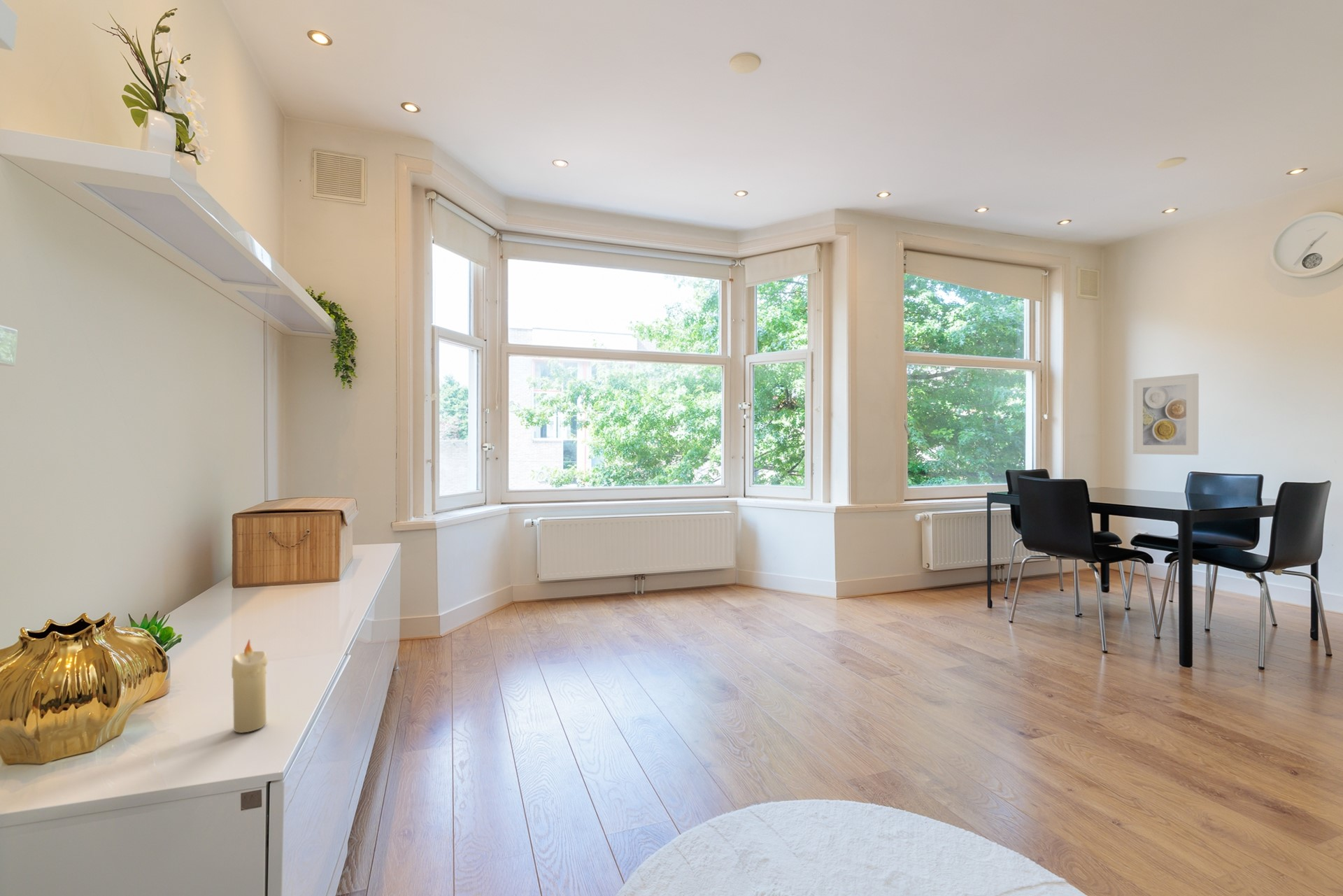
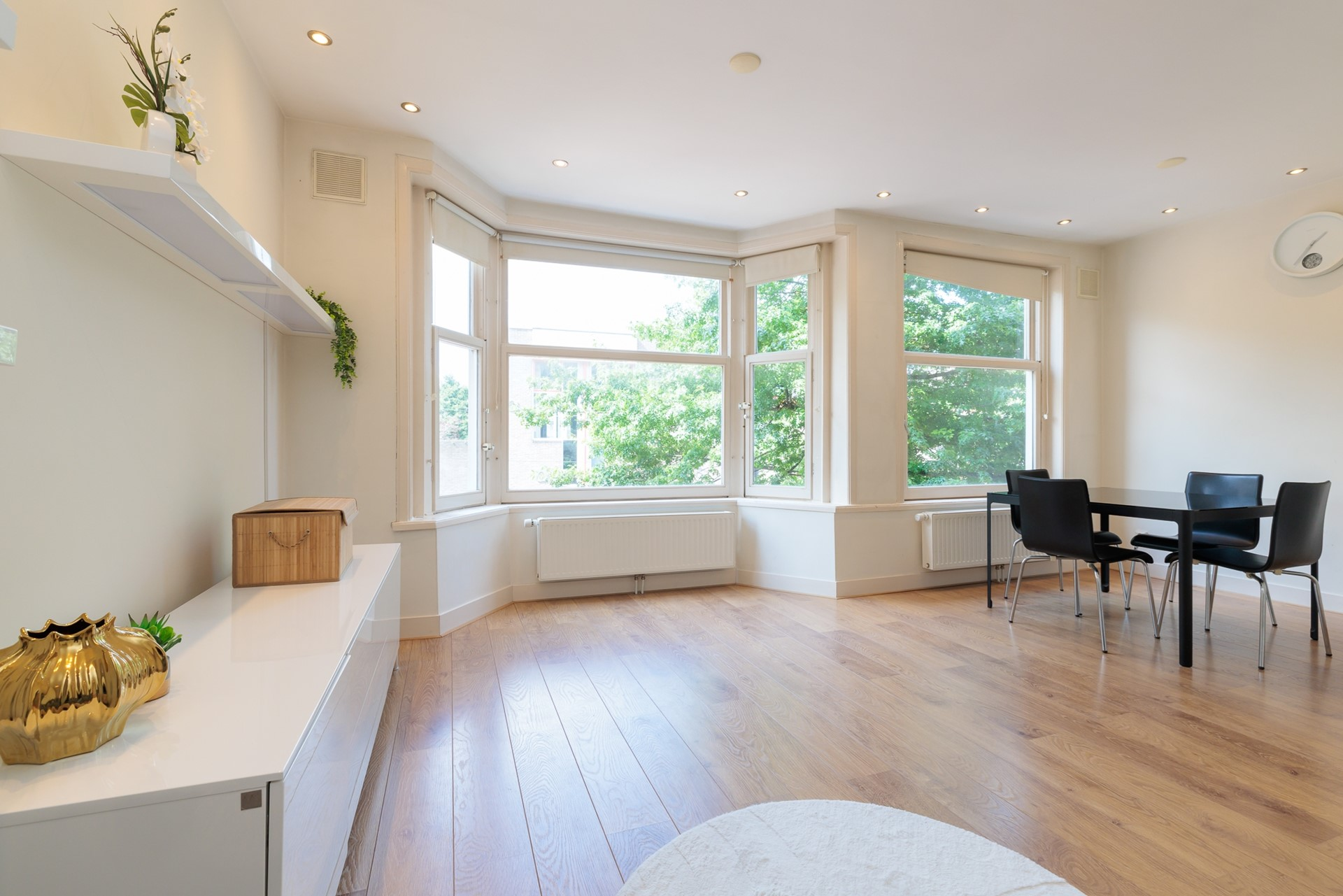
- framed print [1132,373,1200,455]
- candle [231,639,269,734]
